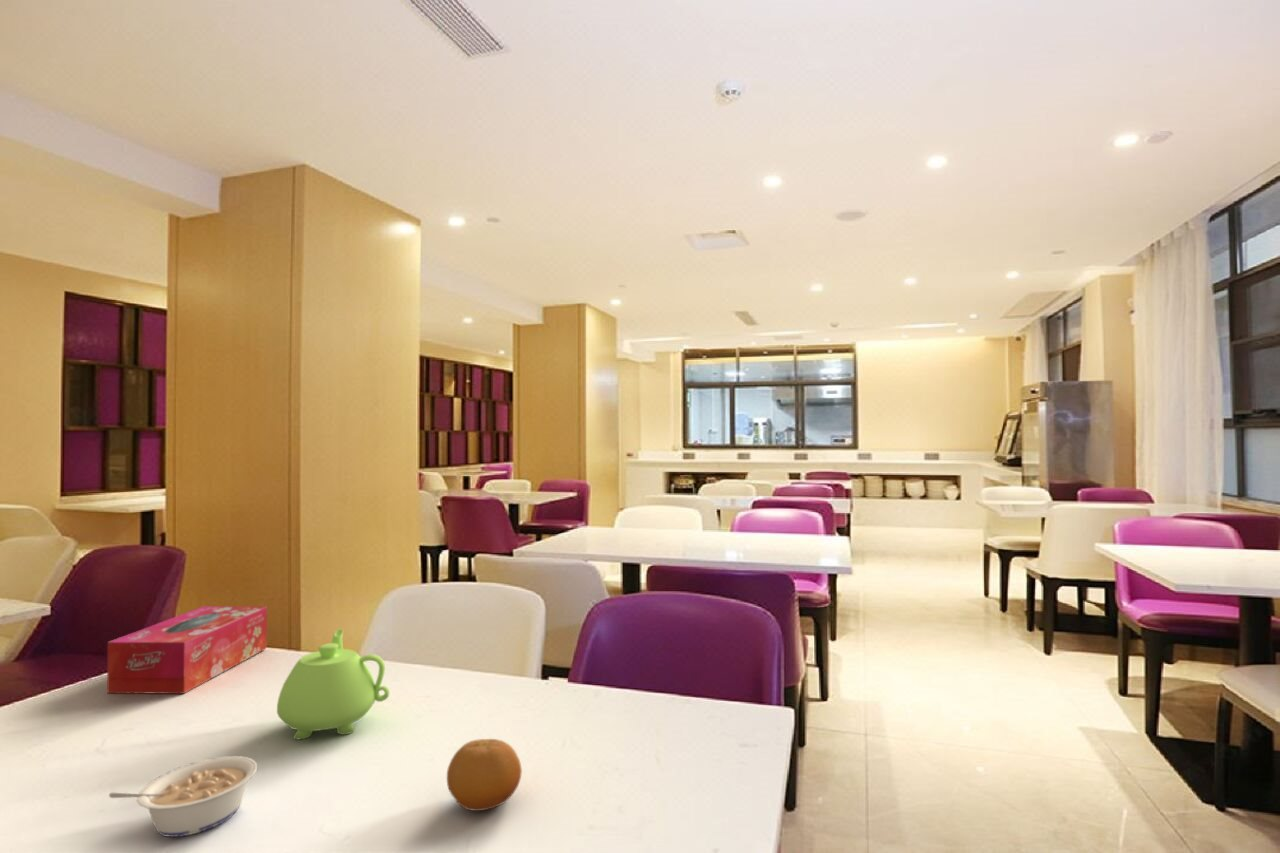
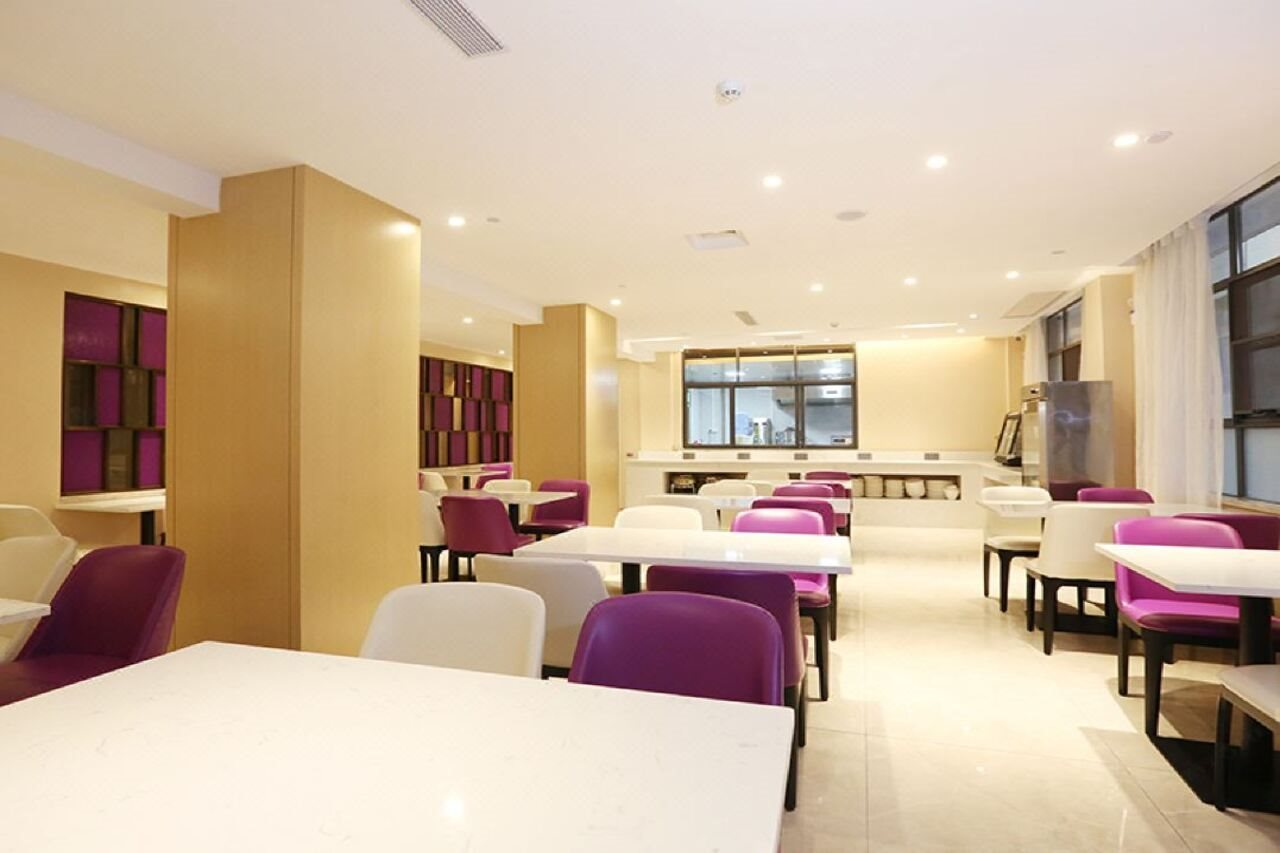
- teapot [276,628,391,740]
- legume [108,755,258,838]
- tissue box [106,605,268,695]
- fruit [446,738,523,812]
